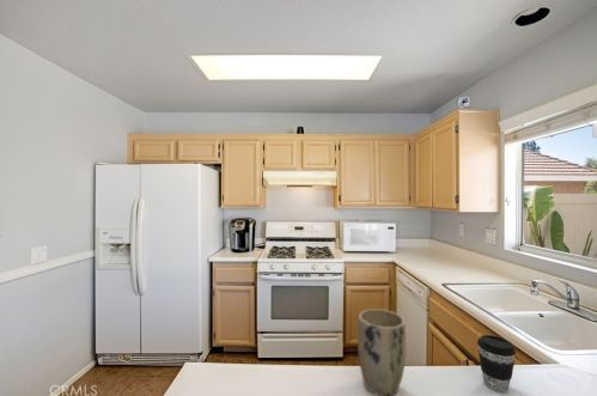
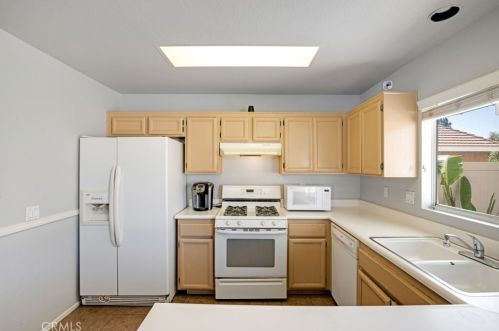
- plant pot [357,307,407,396]
- coffee cup [476,334,517,394]
